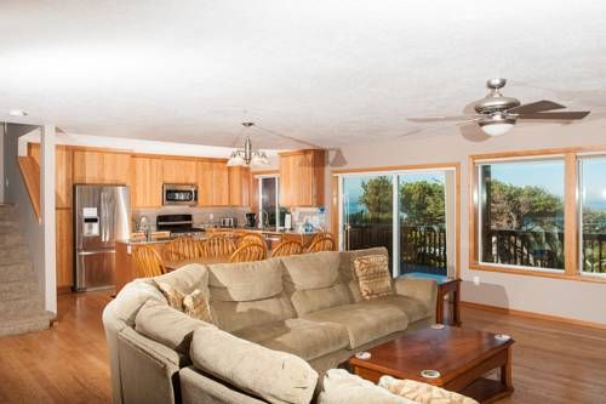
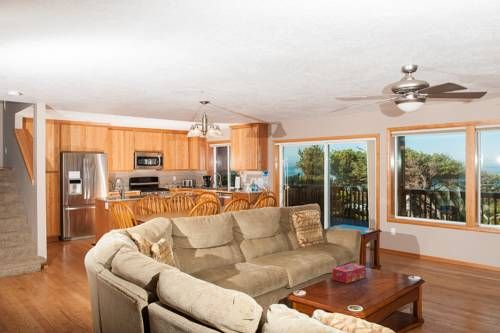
+ tissue box [332,262,367,284]
